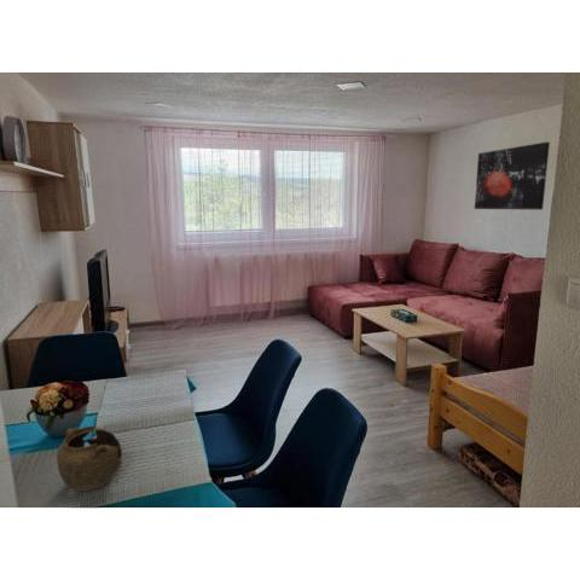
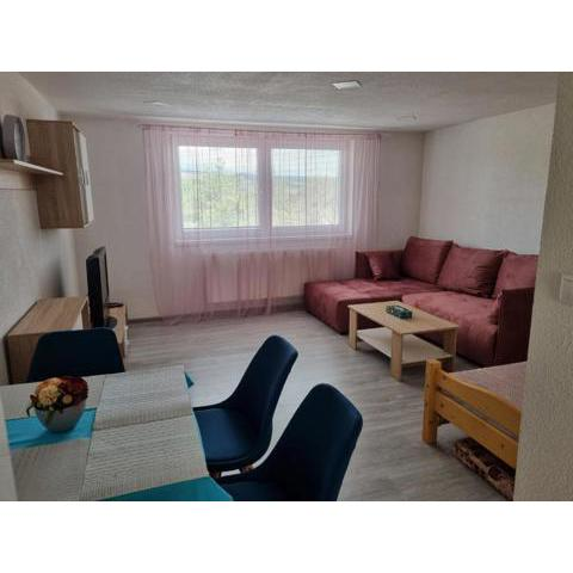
- wall art [474,141,551,211]
- teapot [56,425,123,493]
